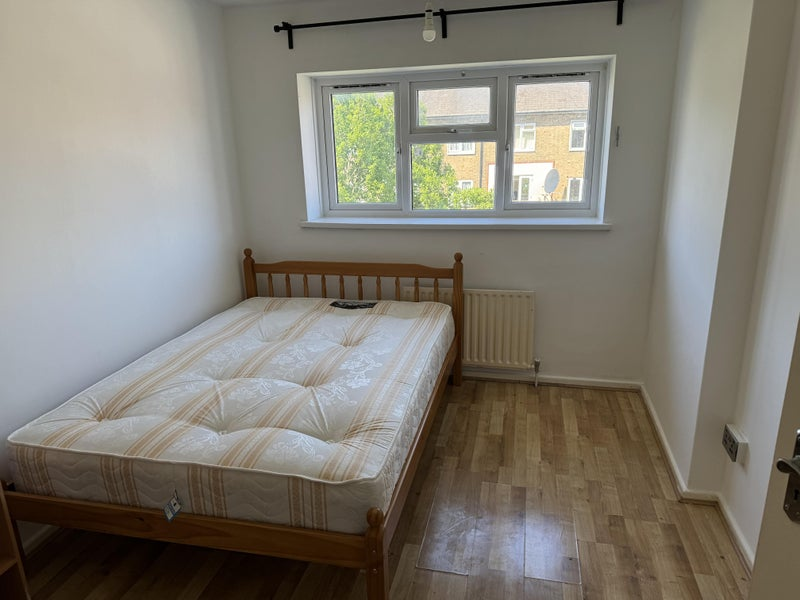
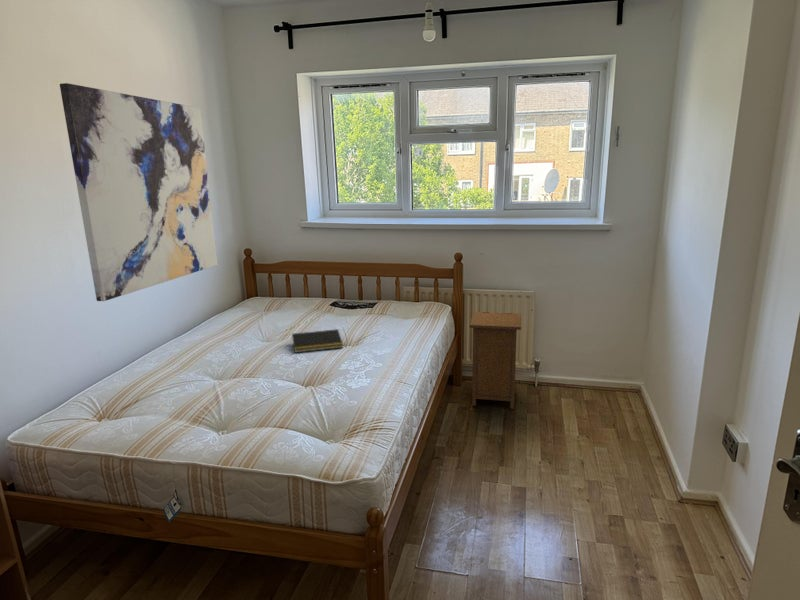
+ nightstand [468,311,522,410]
+ notepad [290,328,344,354]
+ wall art [59,82,218,302]
